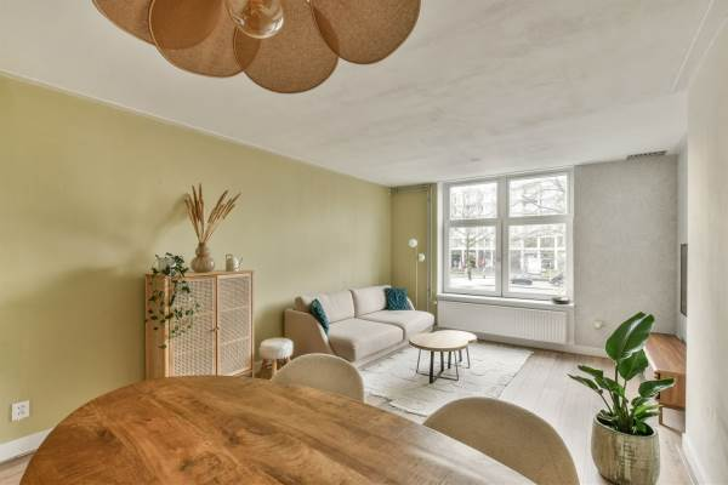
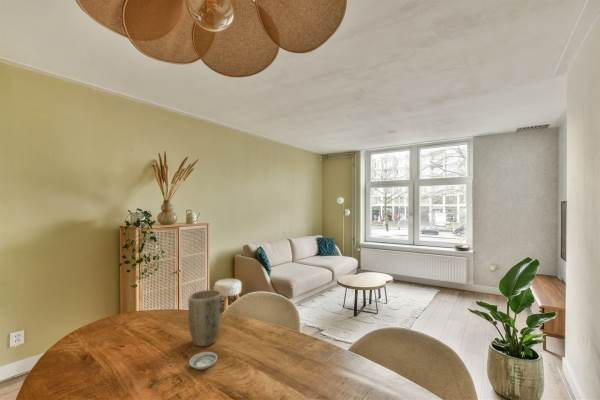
+ saucer [188,351,218,371]
+ plant pot [187,289,223,347]
